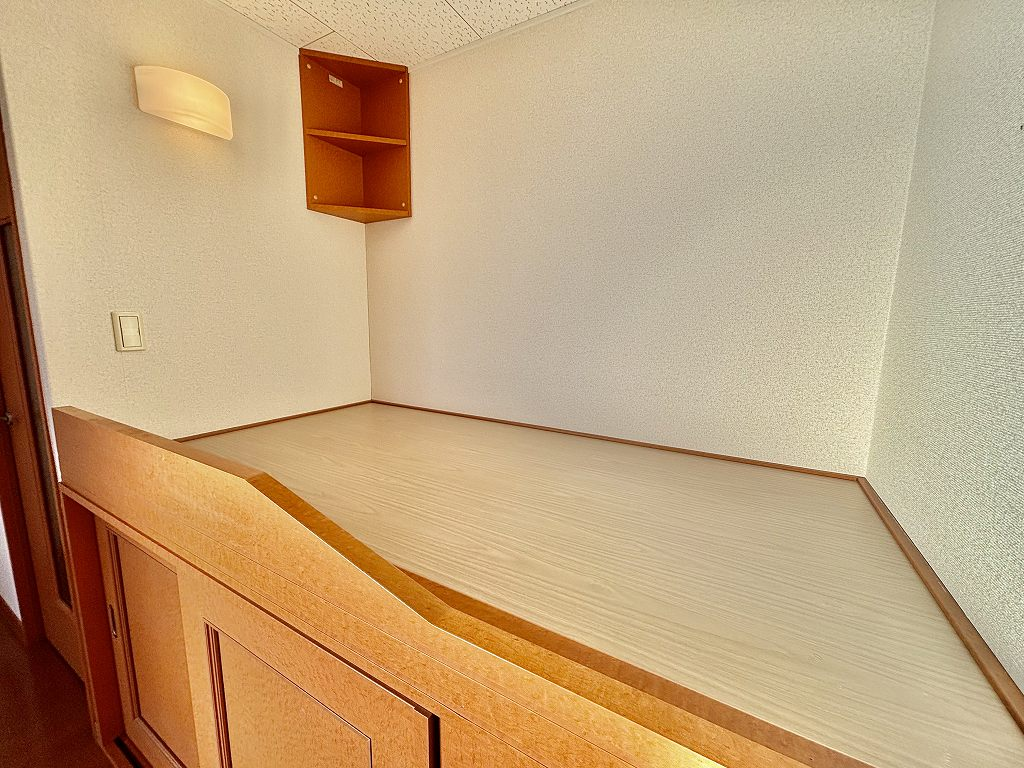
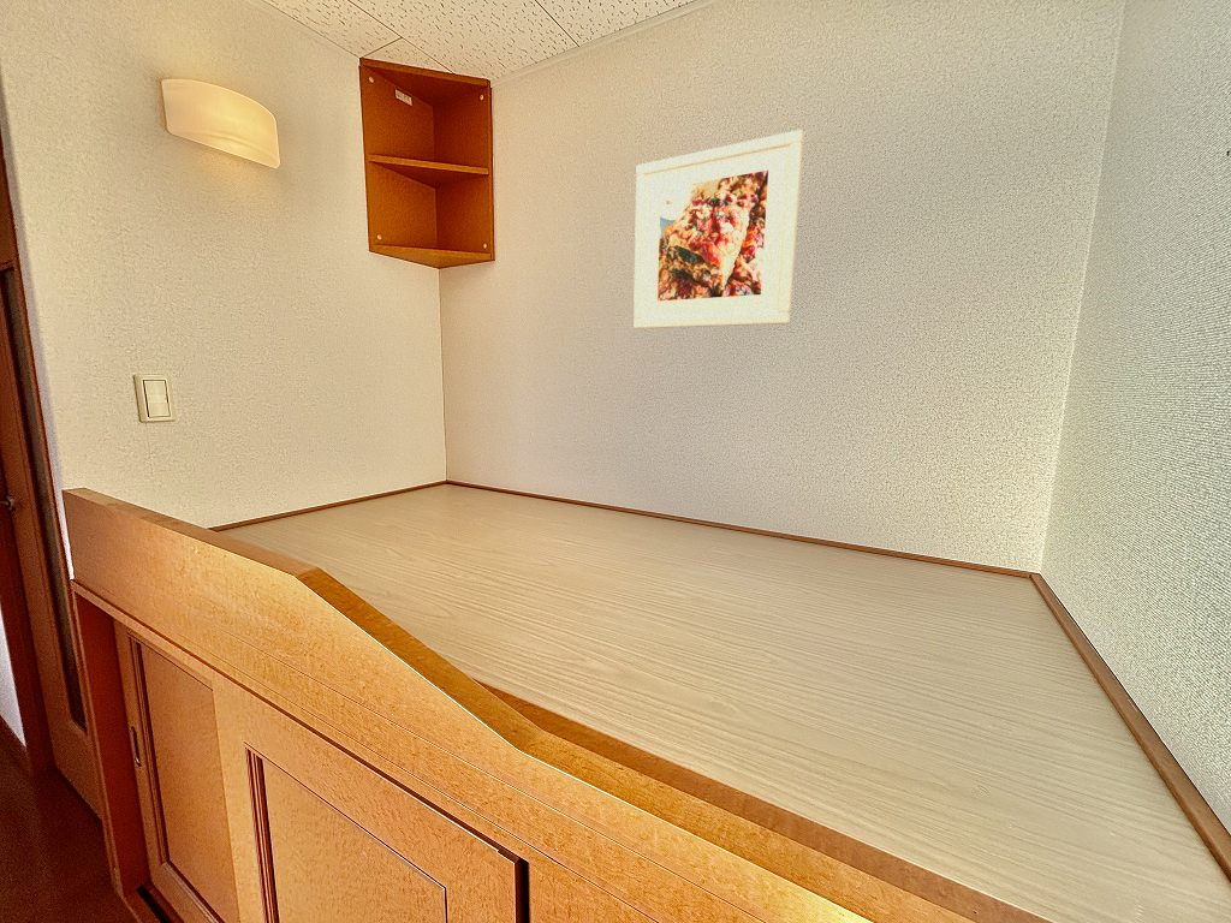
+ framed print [632,129,804,331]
